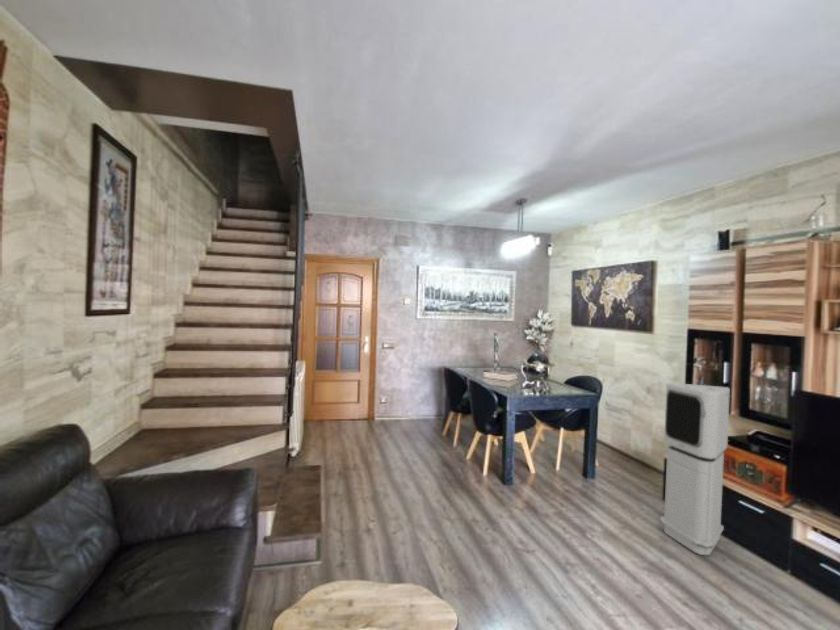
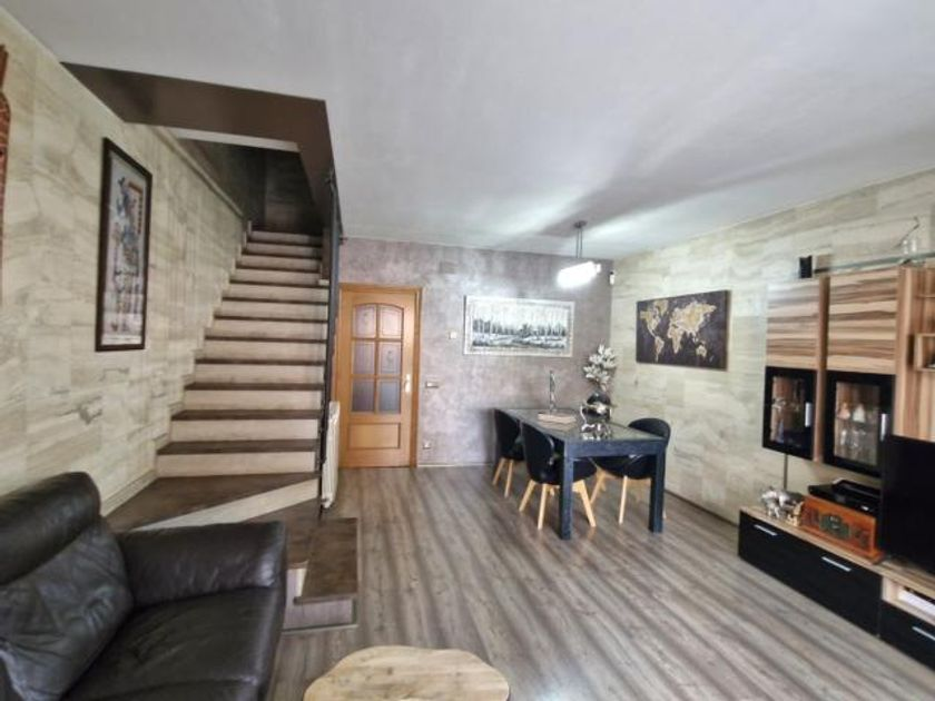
- air purifier [659,382,731,556]
